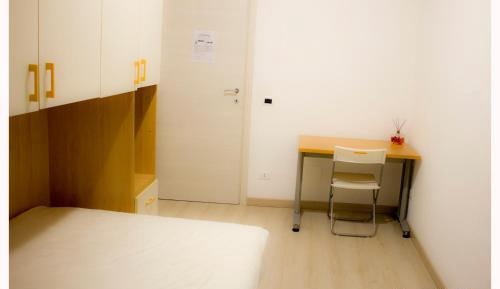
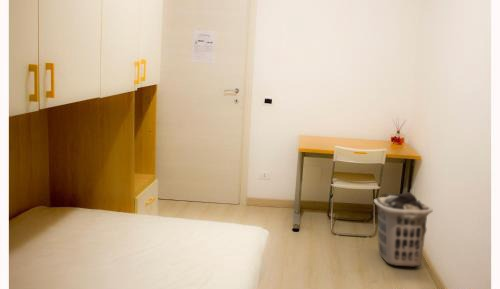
+ clothes hamper [373,191,434,268]
